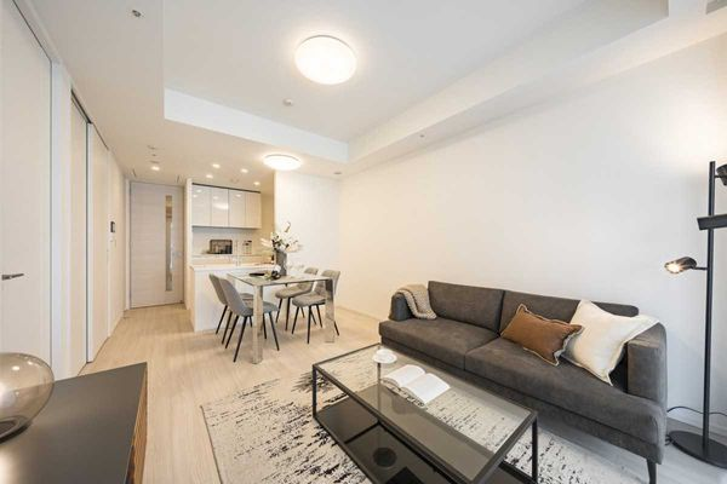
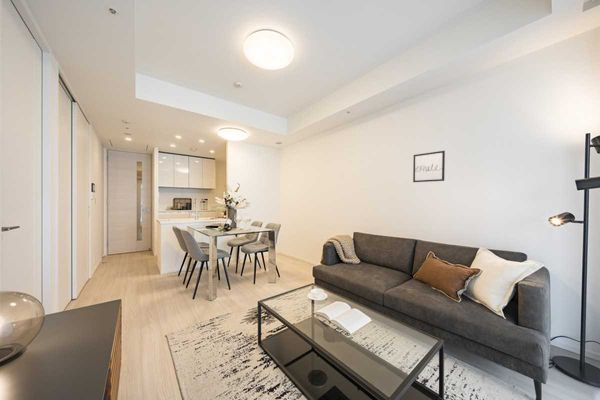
+ wall art [412,150,446,183]
